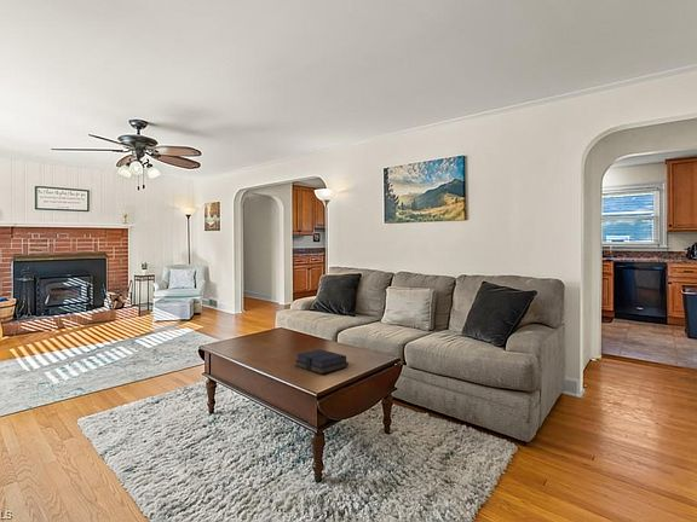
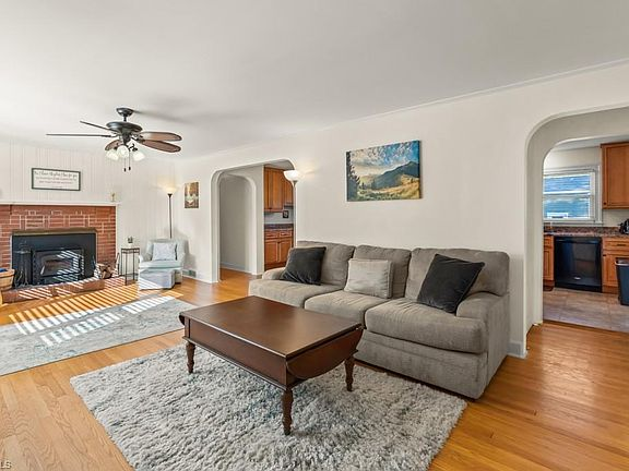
- book [294,348,350,375]
